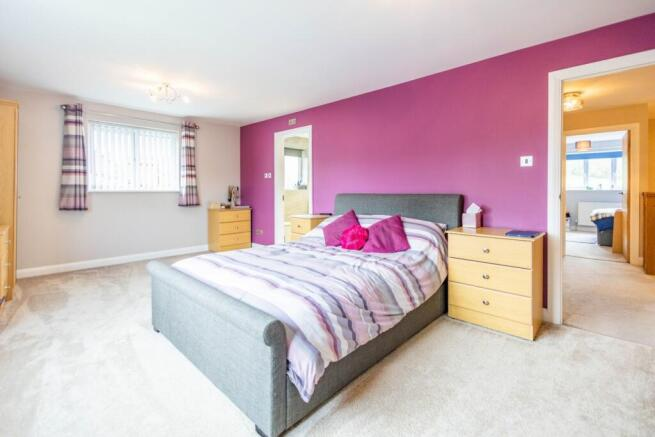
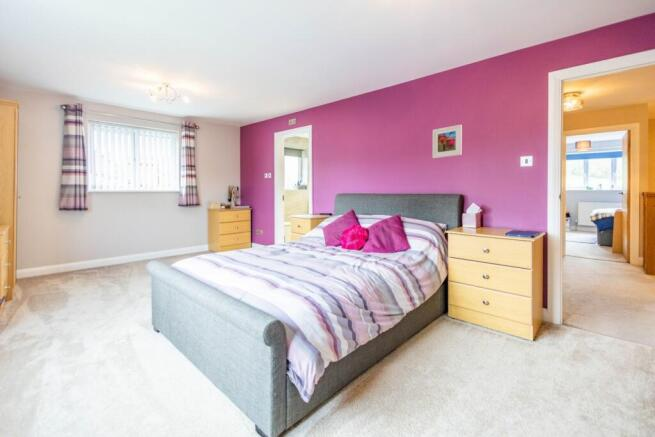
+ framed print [432,124,463,159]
